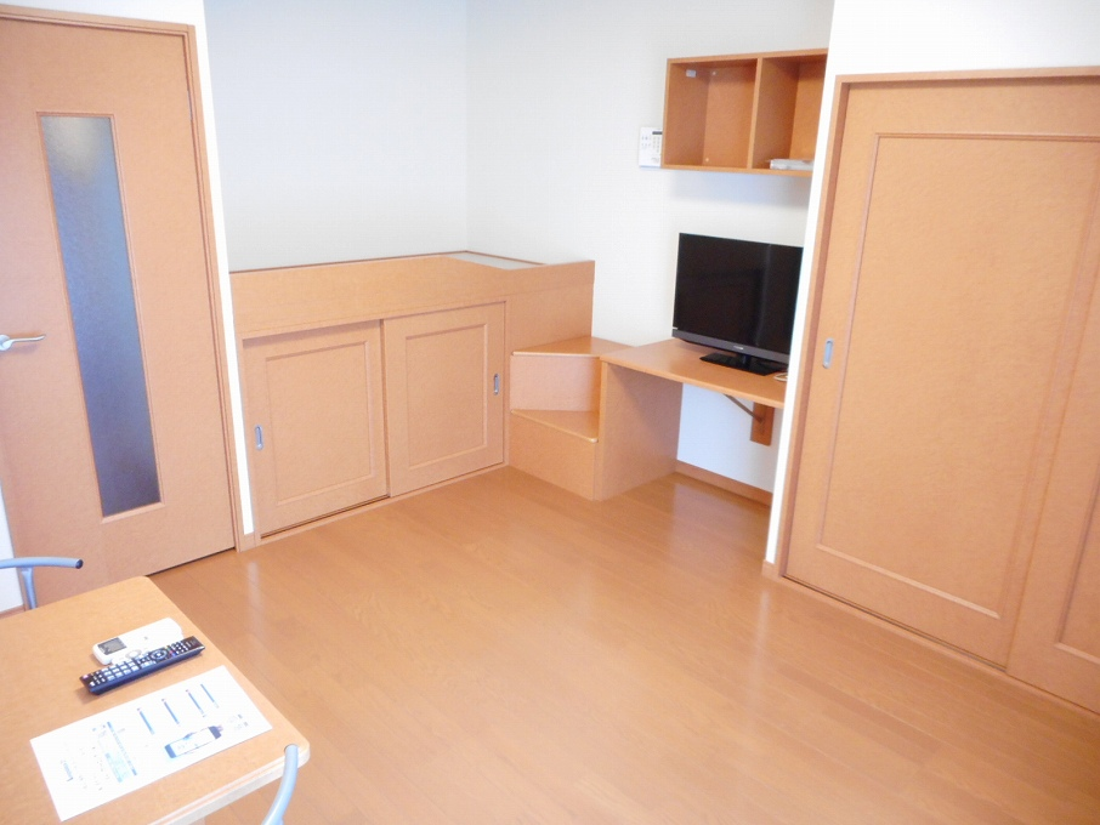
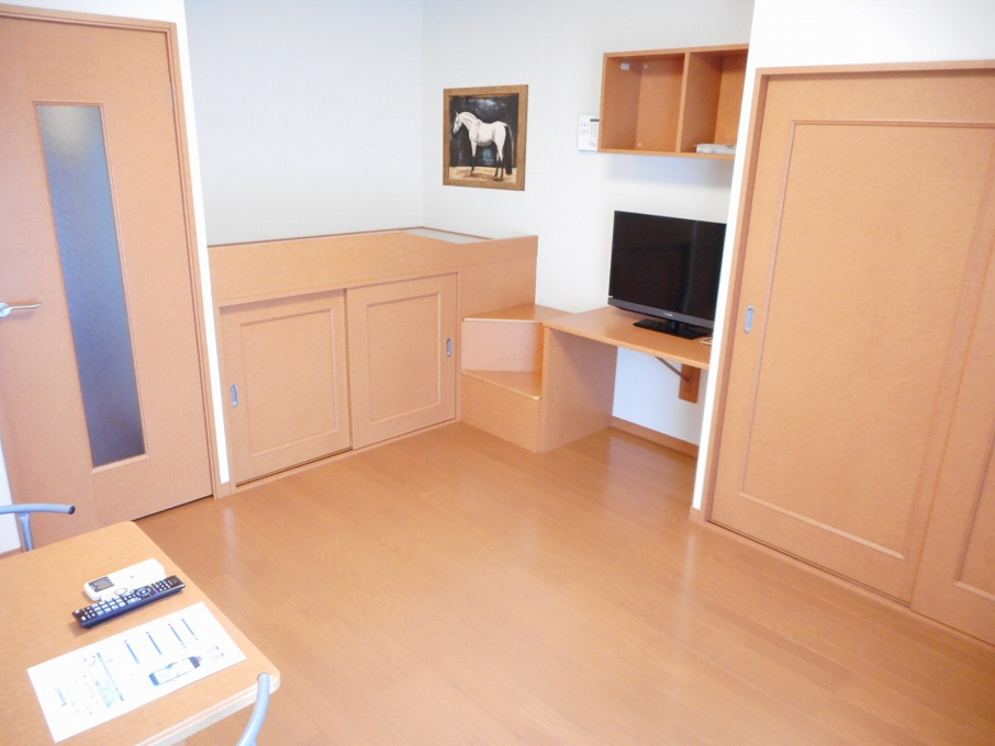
+ wall art [441,83,529,192]
